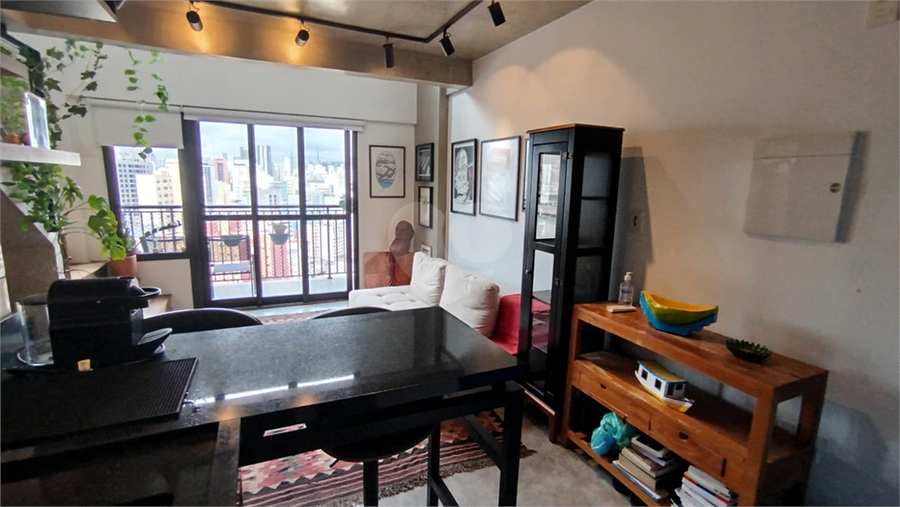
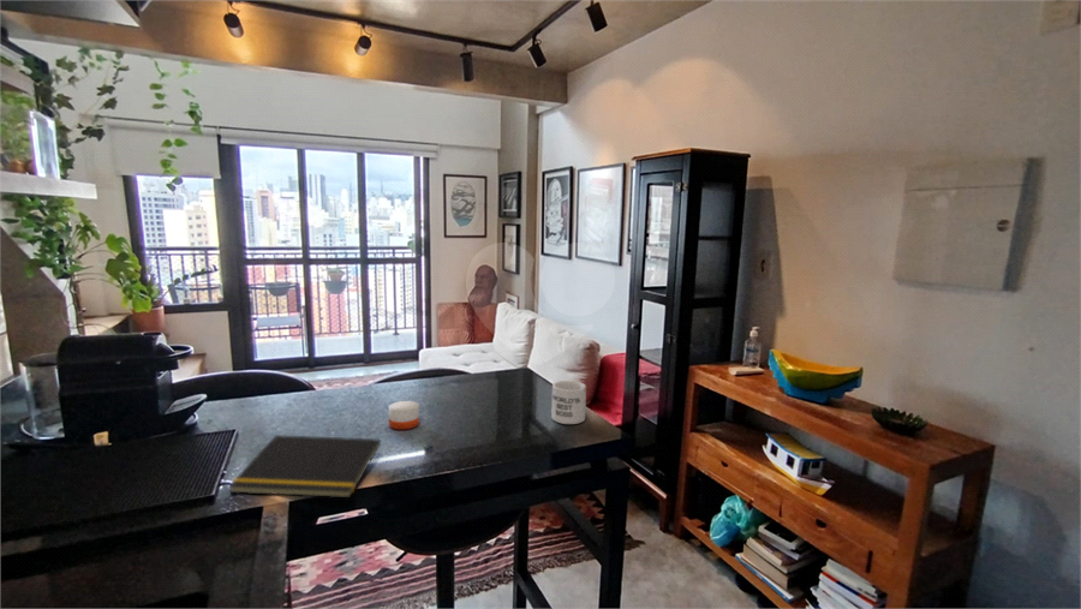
+ mug [550,380,587,425]
+ notepad [227,434,382,498]
+ candle [388,393,420,431]
